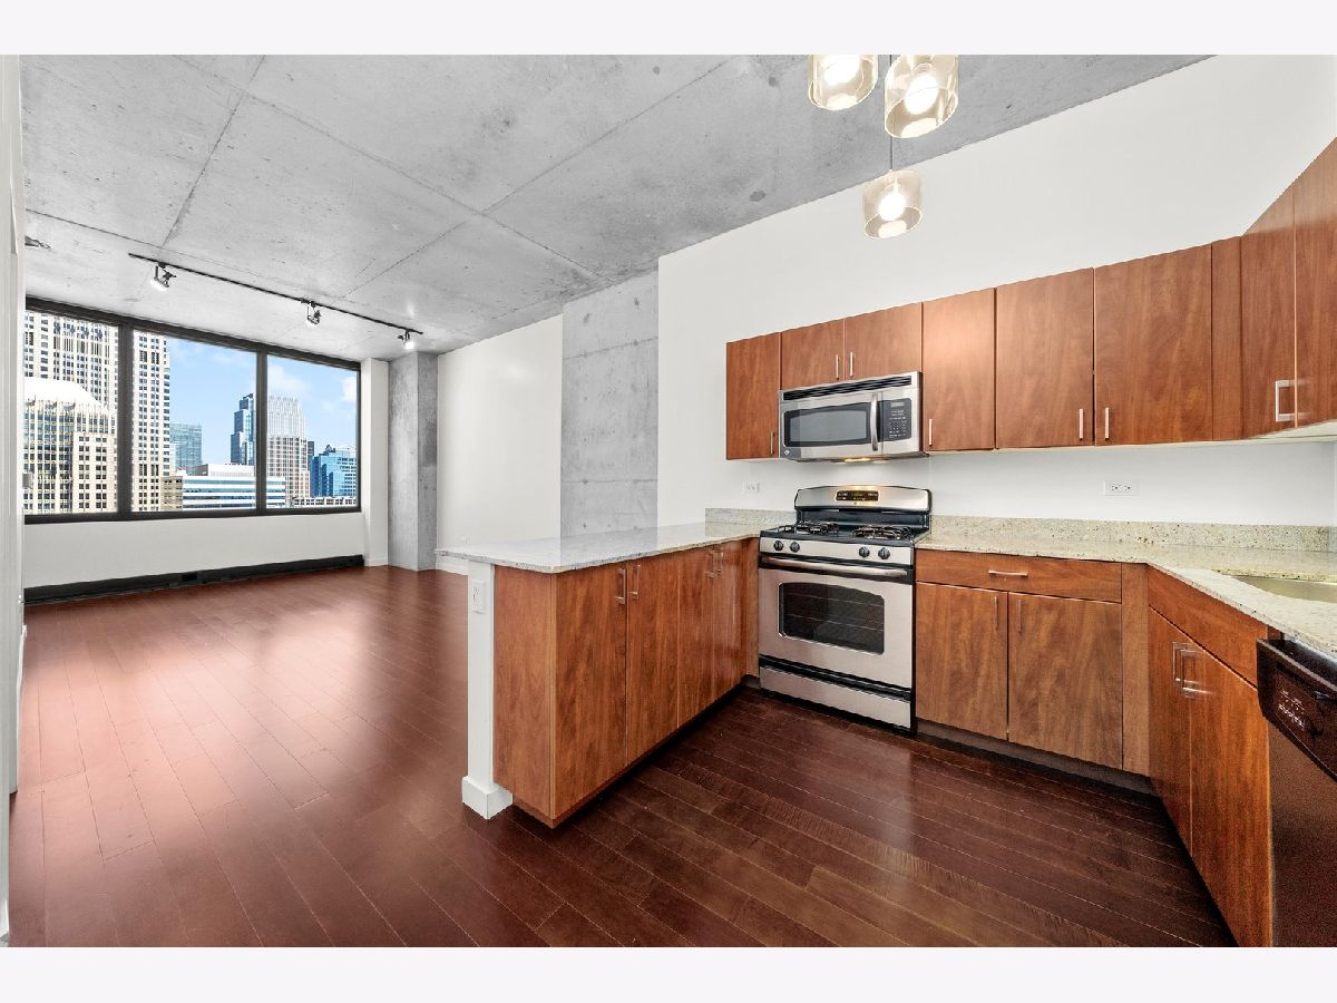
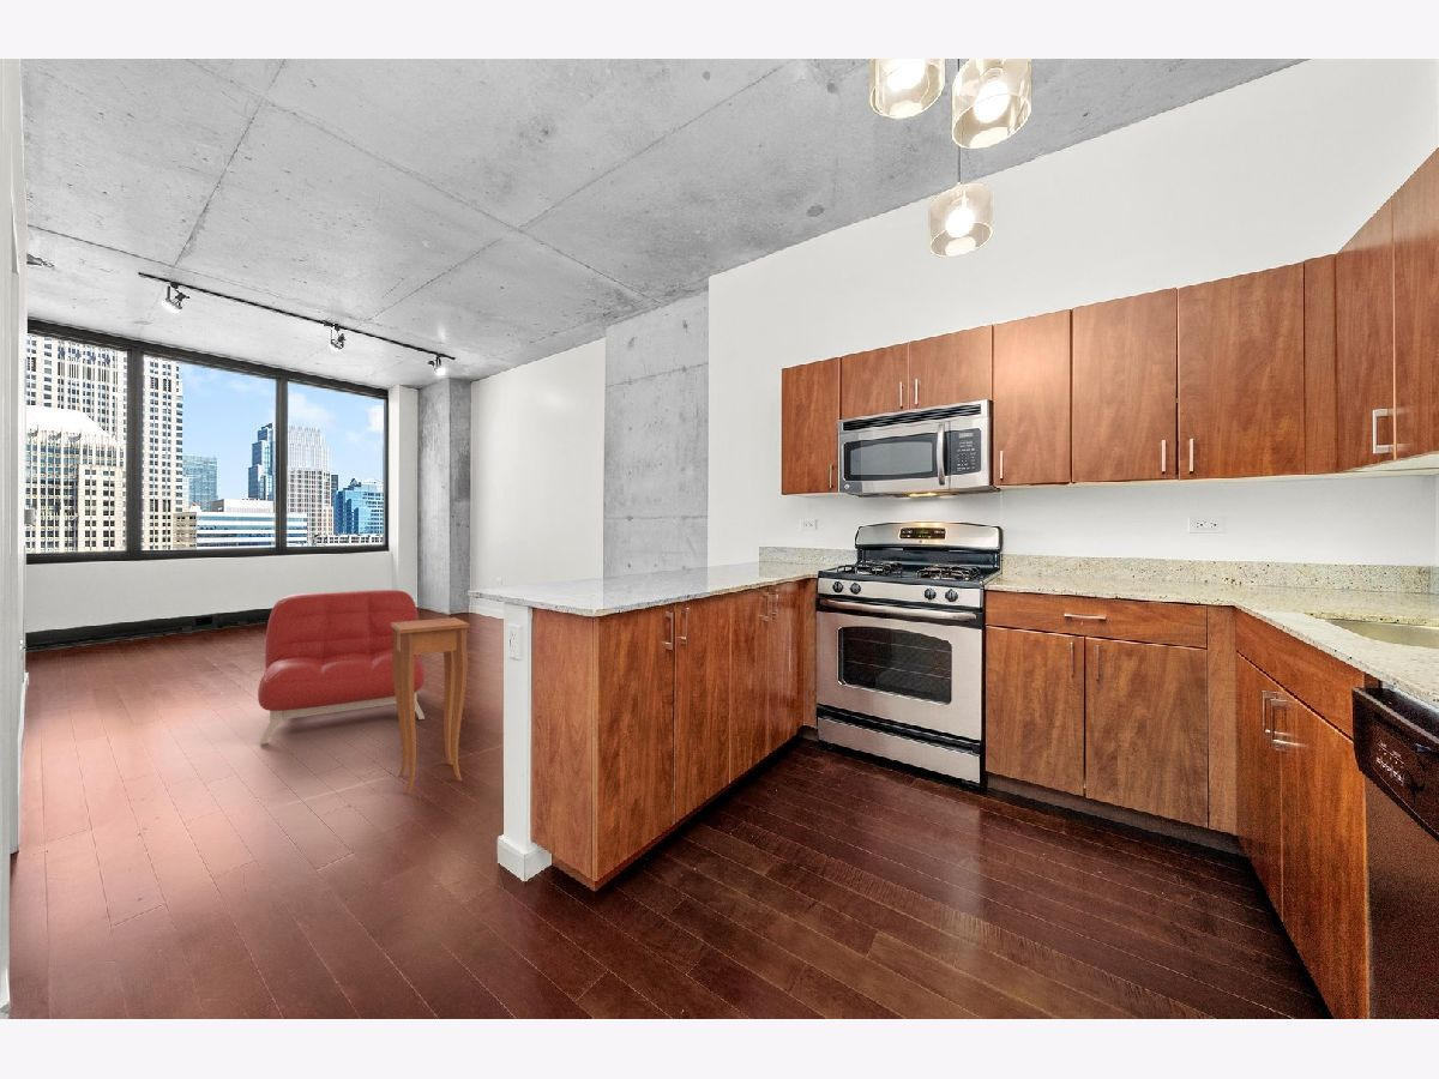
+ armchair [257,589,426,745]
+ side table [391,616,471,794]
